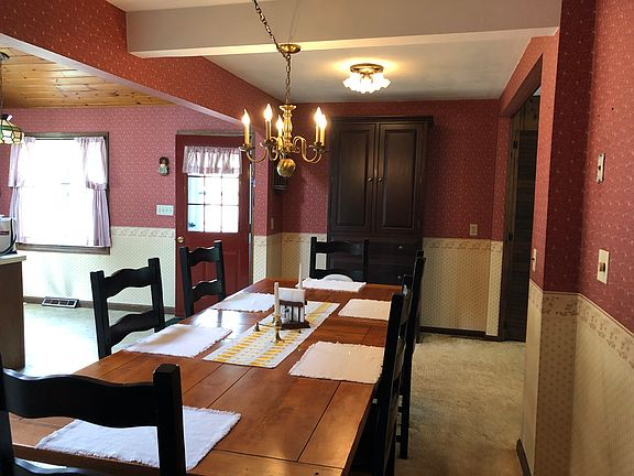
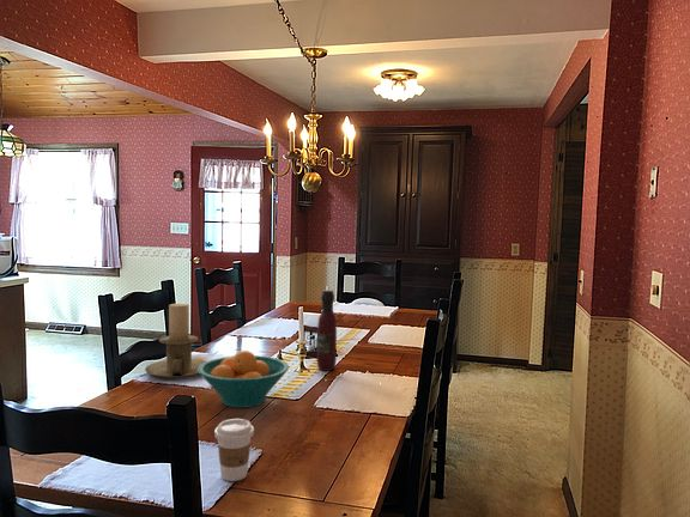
+ candle holder [144,303,207,379]
+ wine bottle [316,288,338,372]
+ fruit bowl [198,349,290,409]
+ coffee cup [213,418,255,482]
